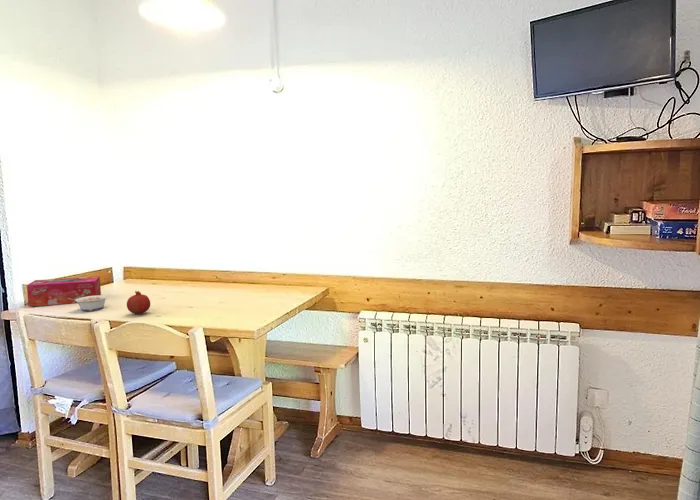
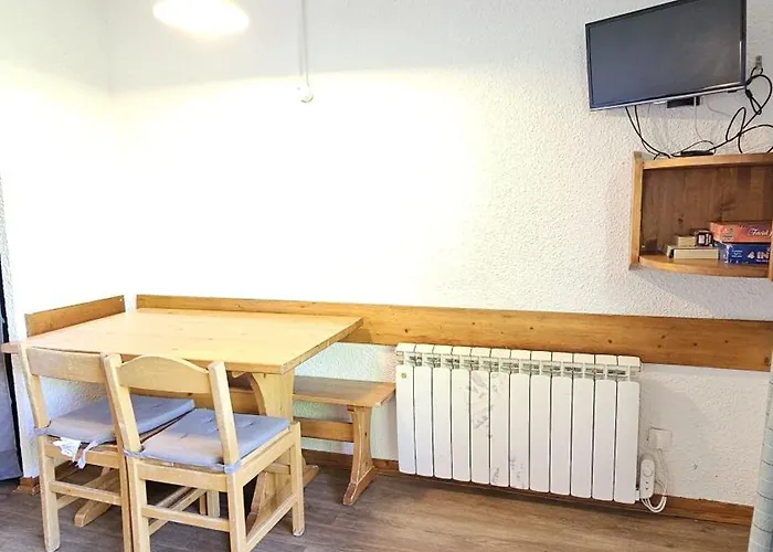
- tissue box [26,275,102,307]
- fruit [126,290,151,315]
- legume [68,294,109,312]
